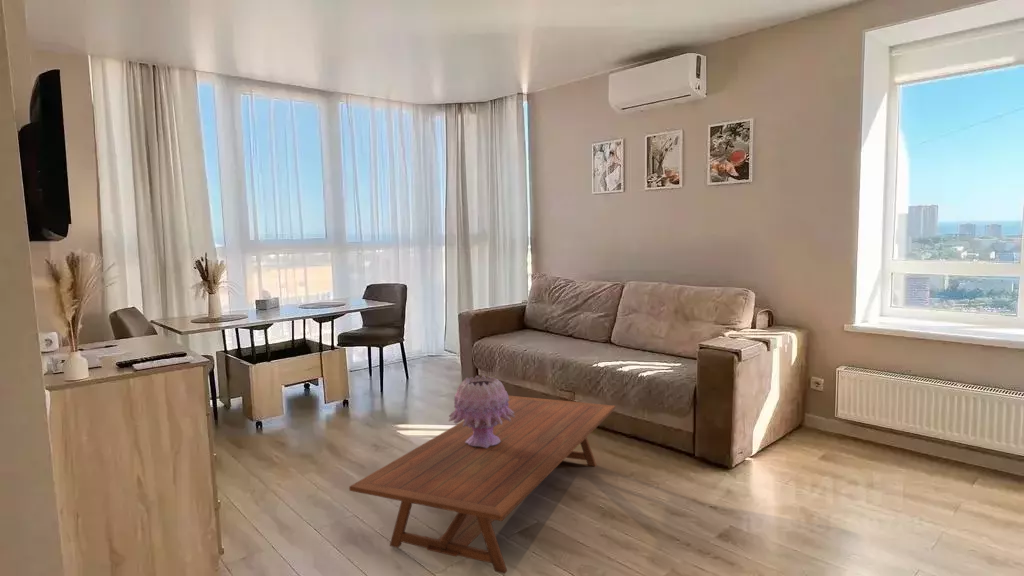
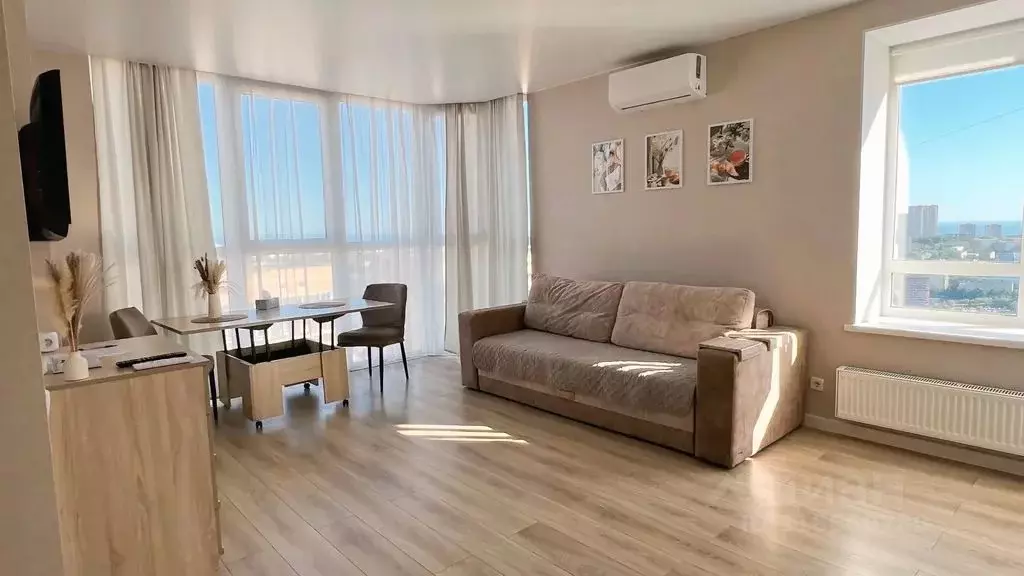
- coffee table [348,395,616,575]
- decorative vase [447,374,515,448]
